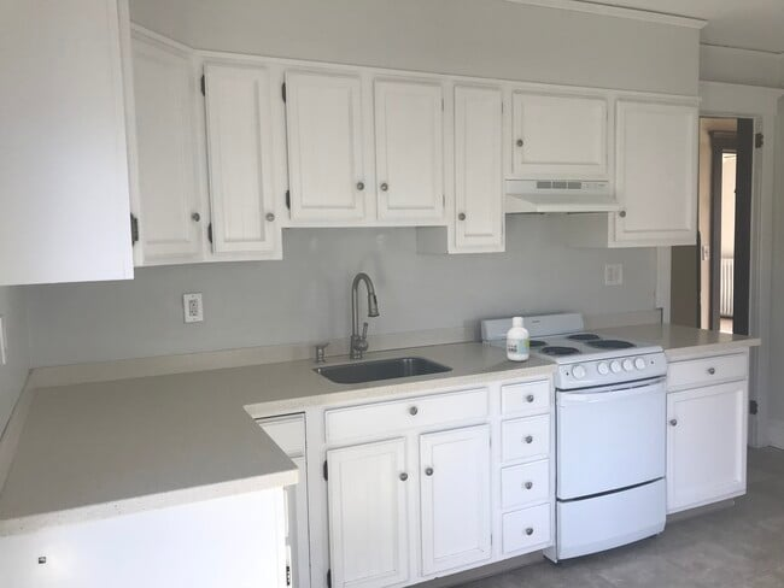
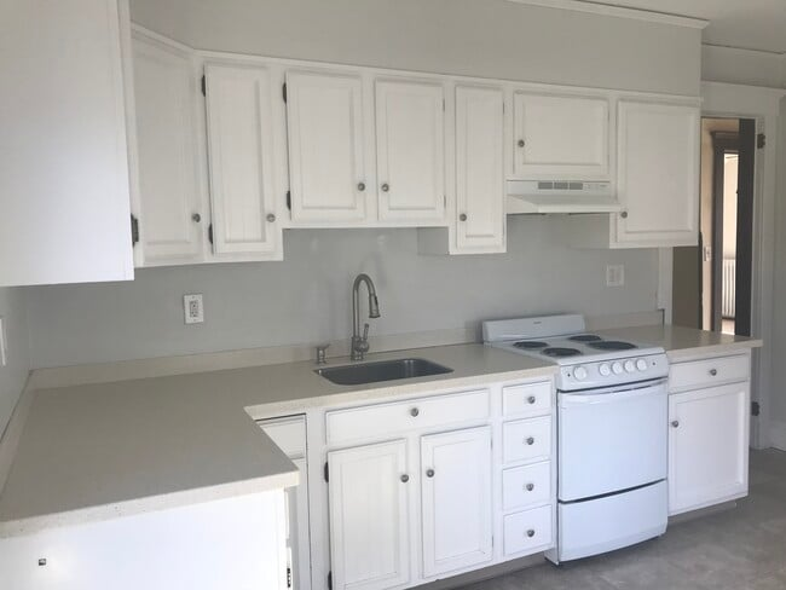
- bottle [505,316,531,363]
